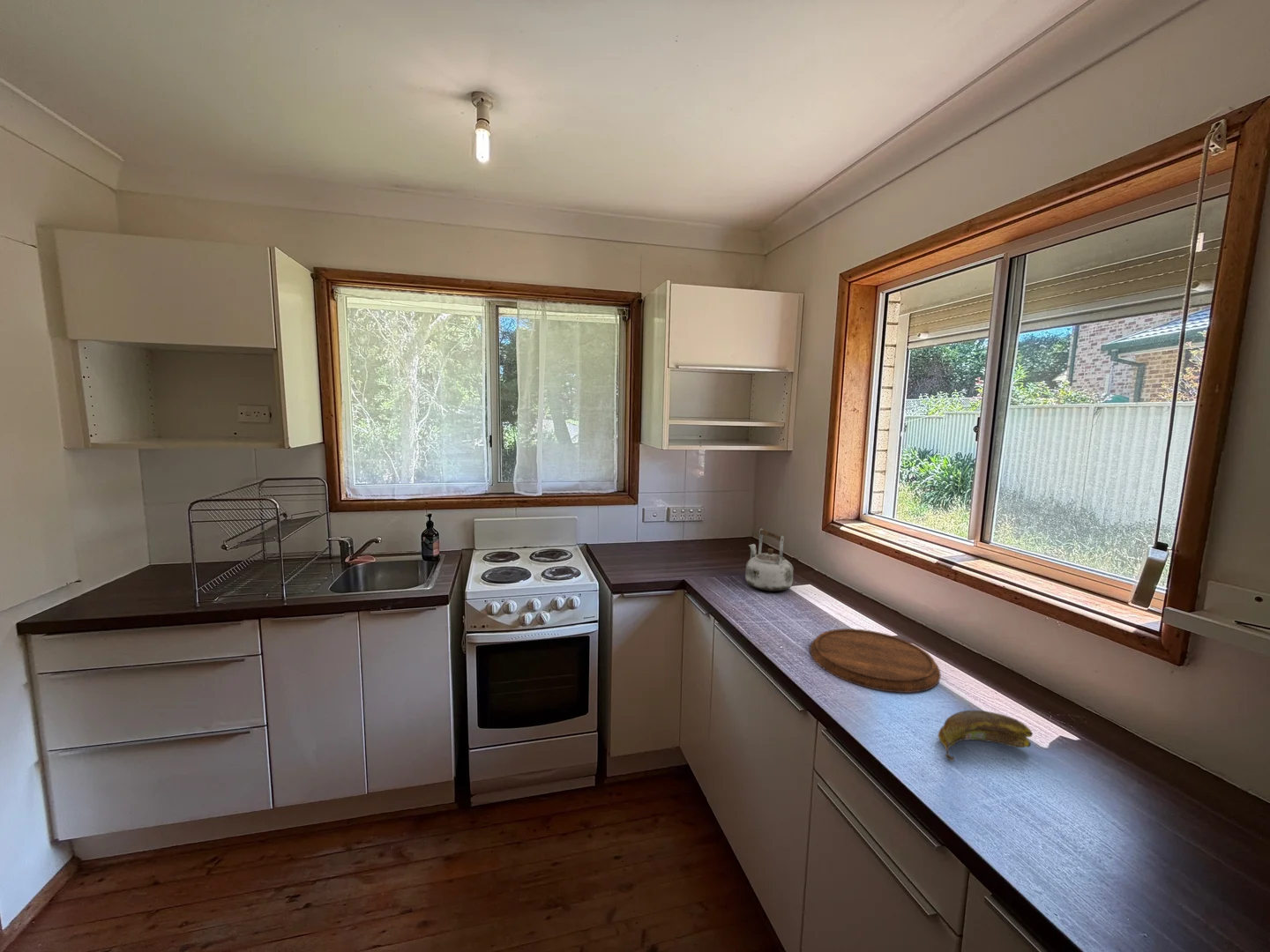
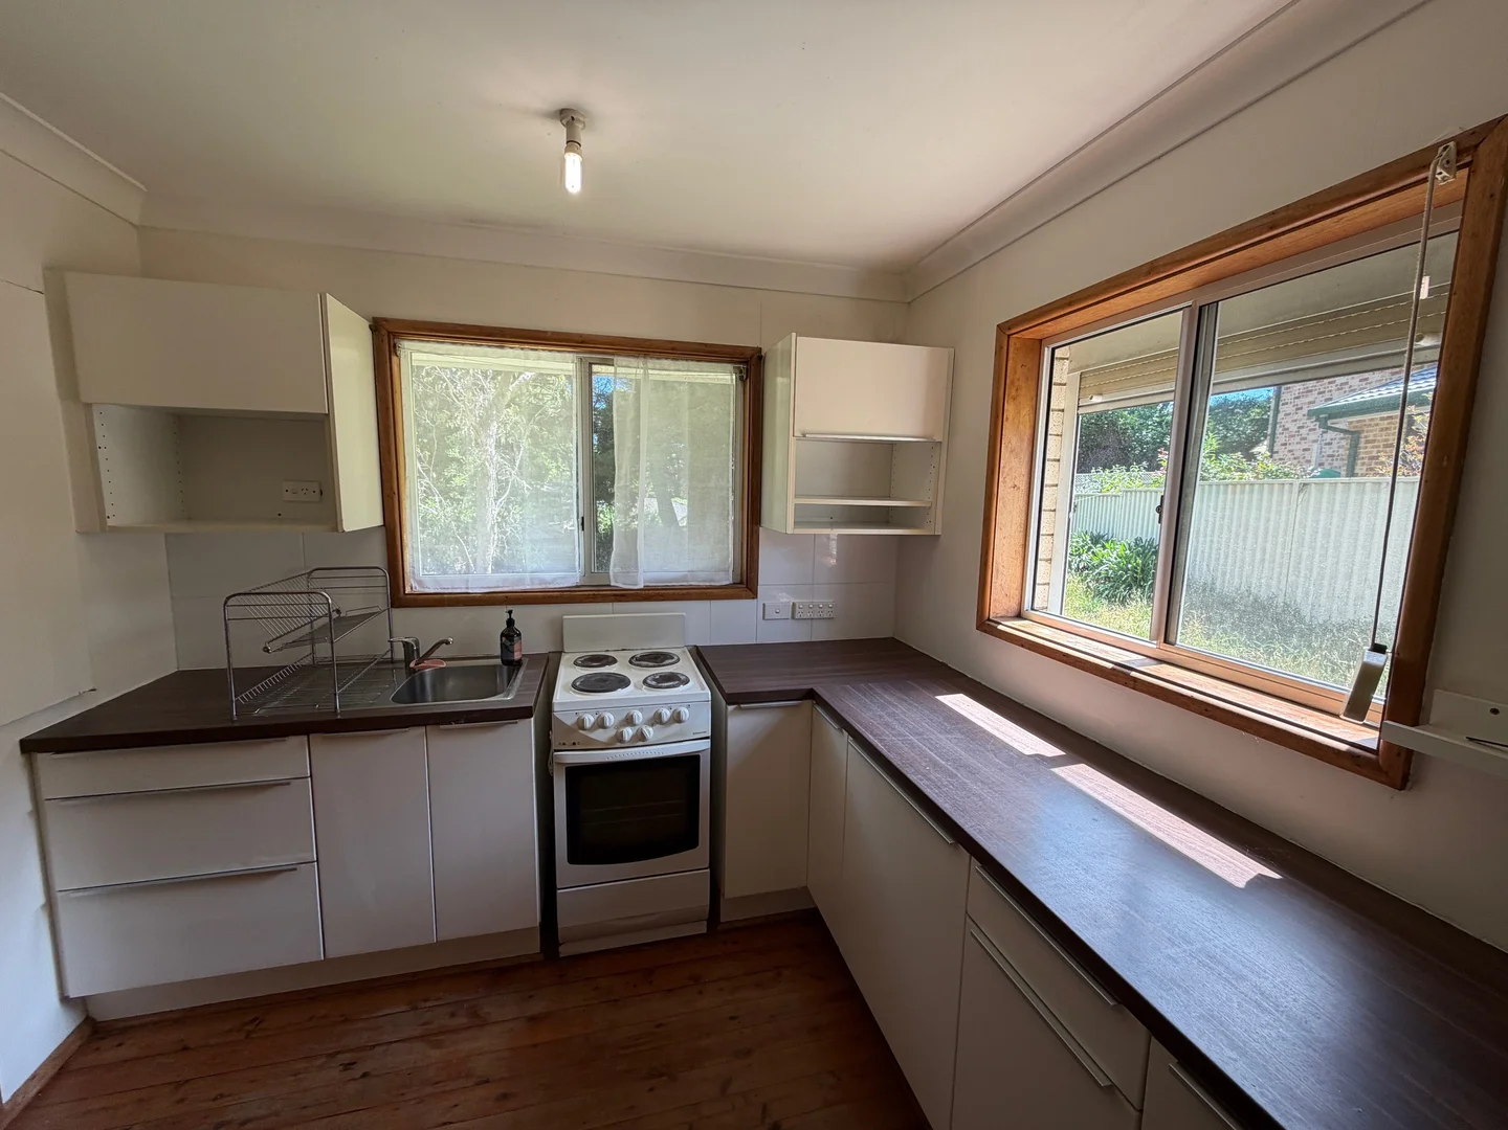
- kettle [744,527,795,592]
- banana [937,710,1034,762]
- cutting board [810,628,941,694]
